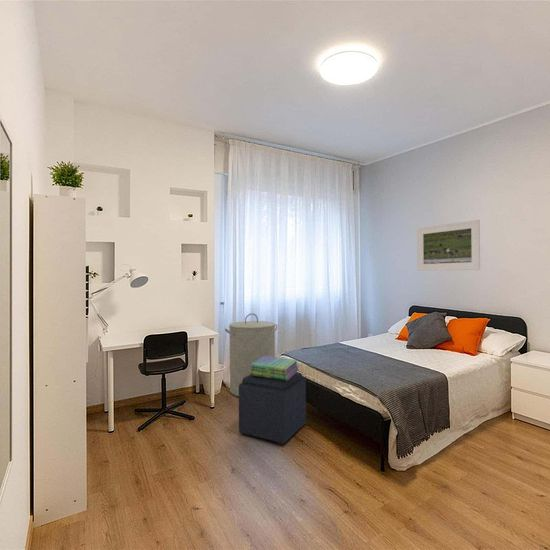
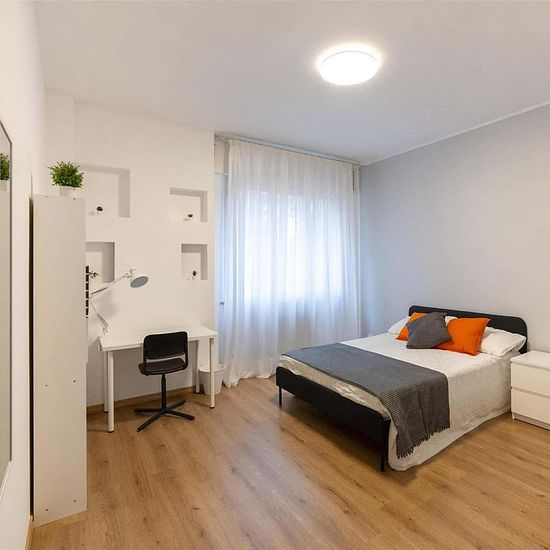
- ottoman [238,371,307,445]
- stack of books [249,356,300,381]
- laundry hamper [224,312,279,397]
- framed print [416,219,481,272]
